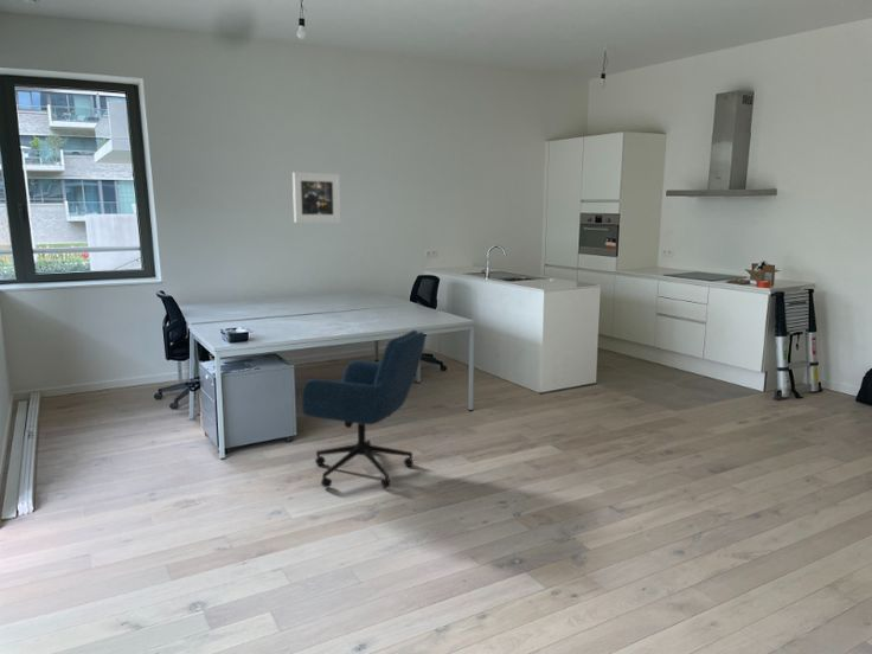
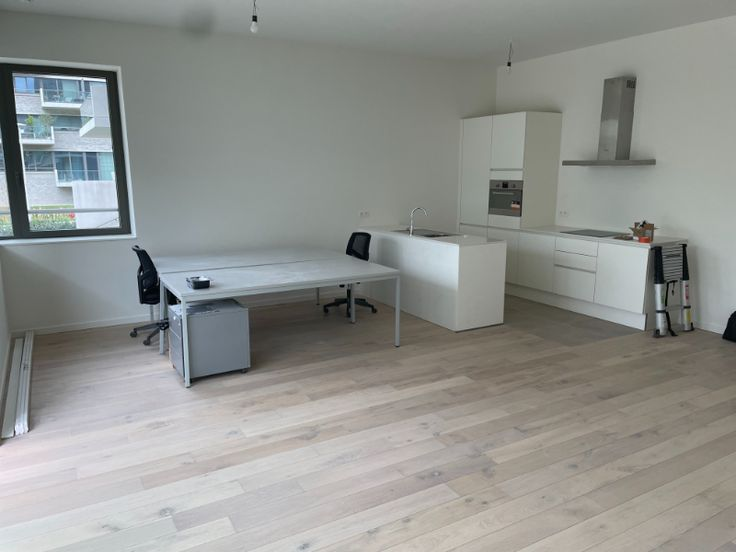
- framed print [291,172,342,224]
- office chair [301,329,427,489]
